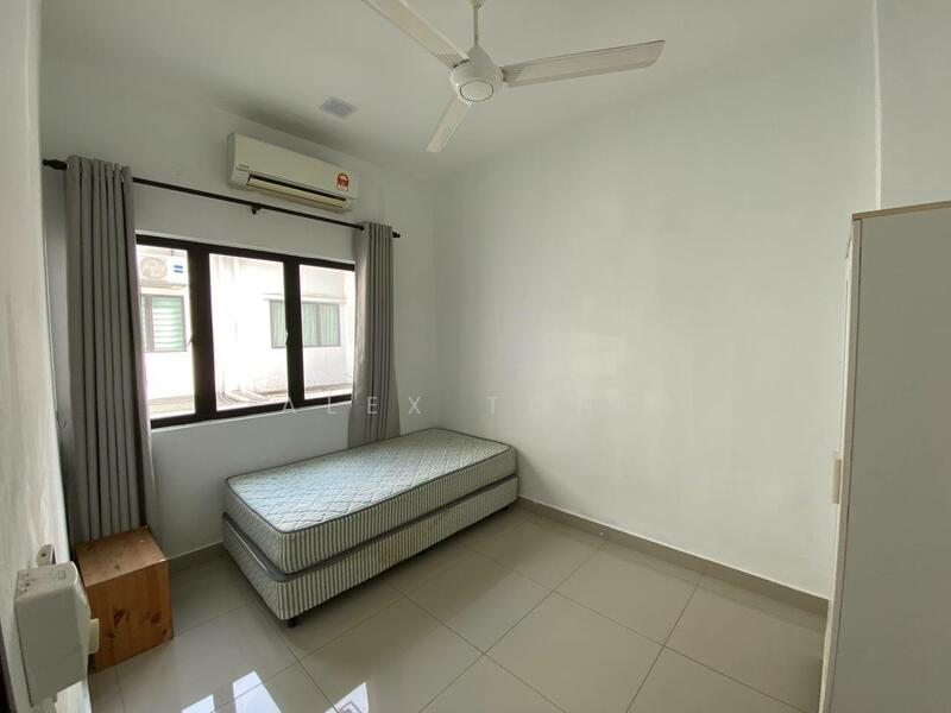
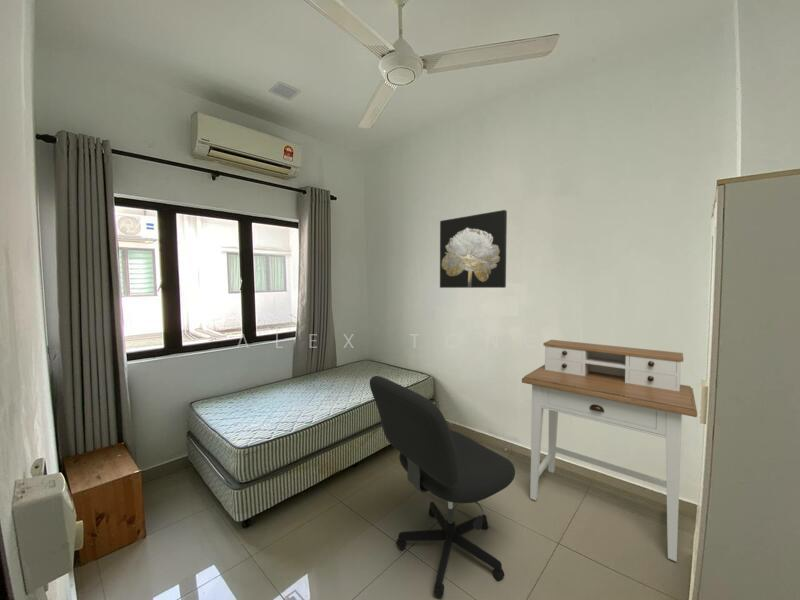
+ office chair [369,375,516,599]
+ desk [521,339,698,563]
+ wall art [439,209,508,289]
